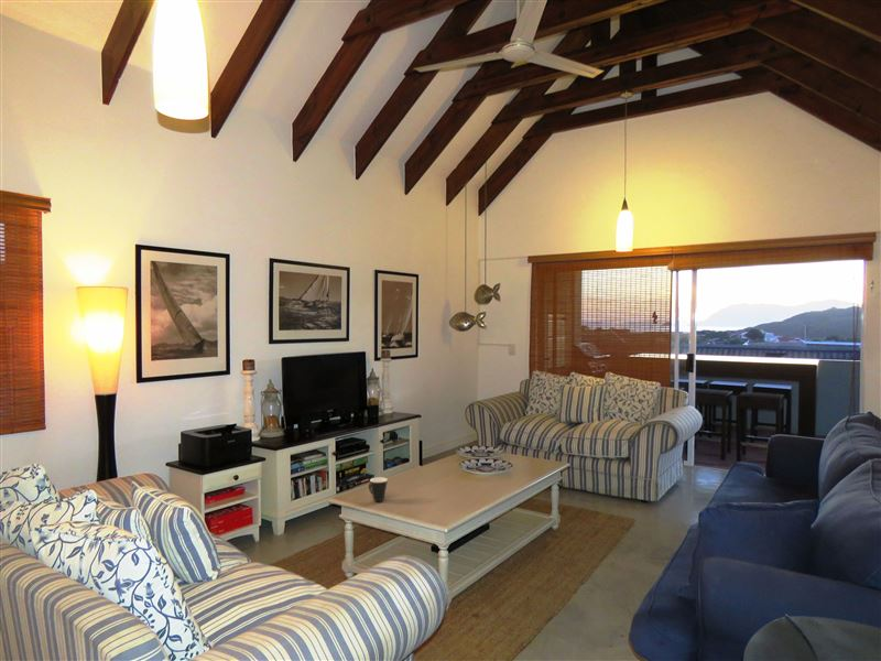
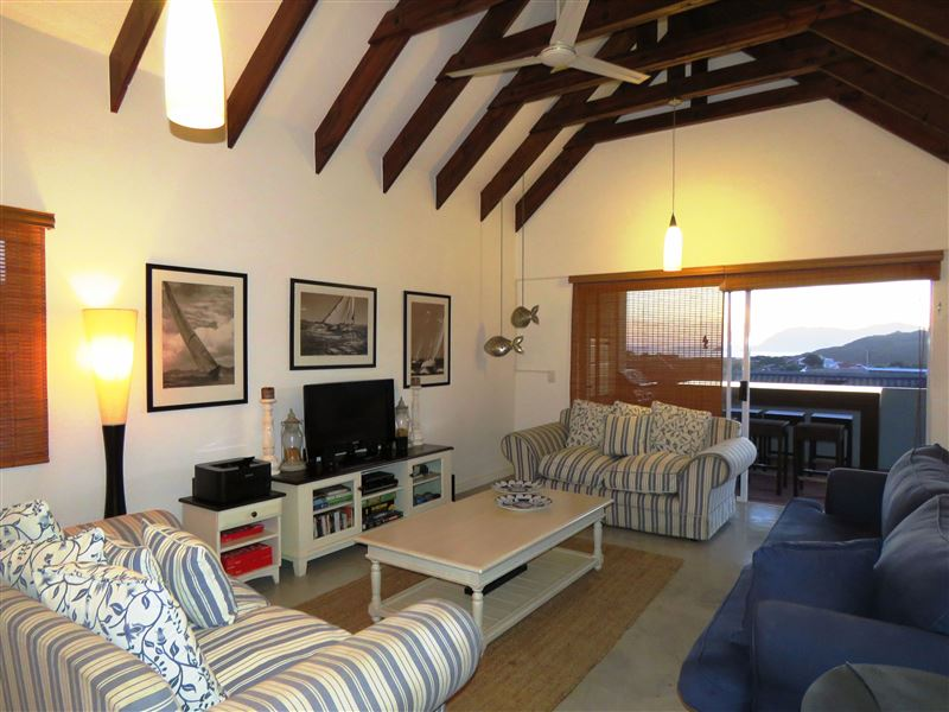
- mug [368,476,389,503]
